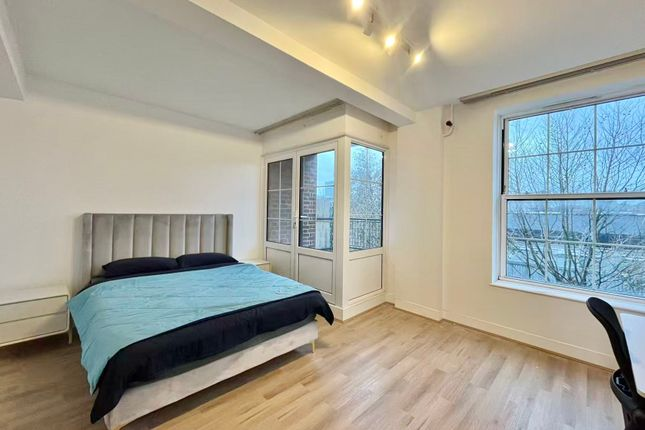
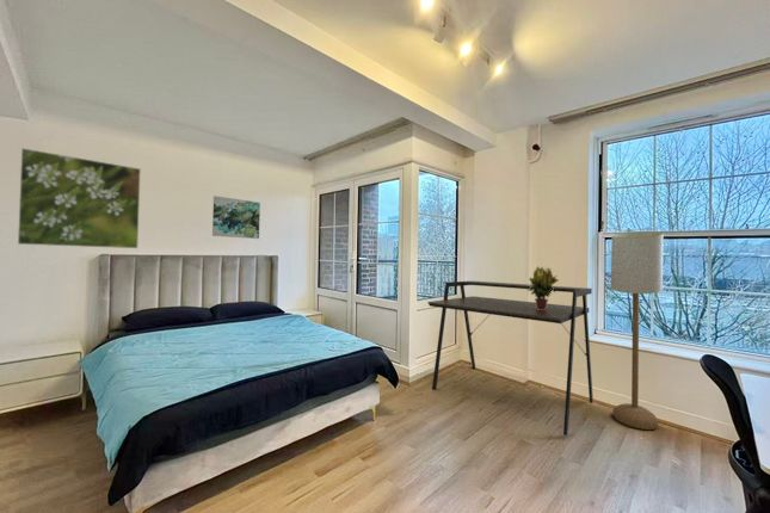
+ potted plant [526,265,560,310]
+ floor lamp [610,230,664,431]
+ desk [427,280,595,437]
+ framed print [17,147,142,249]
+ wall art [211,194,261,240]
